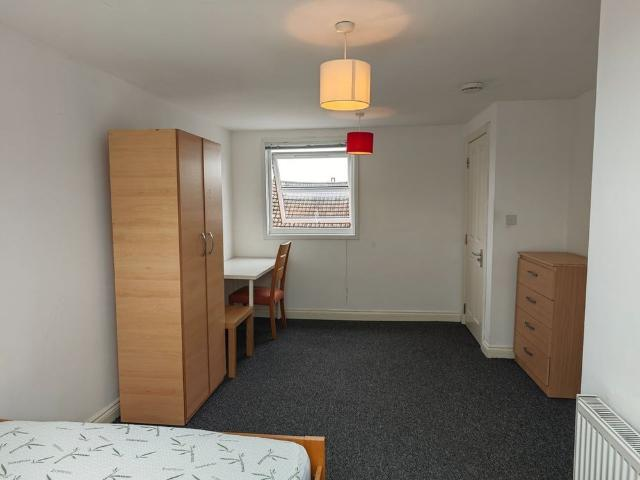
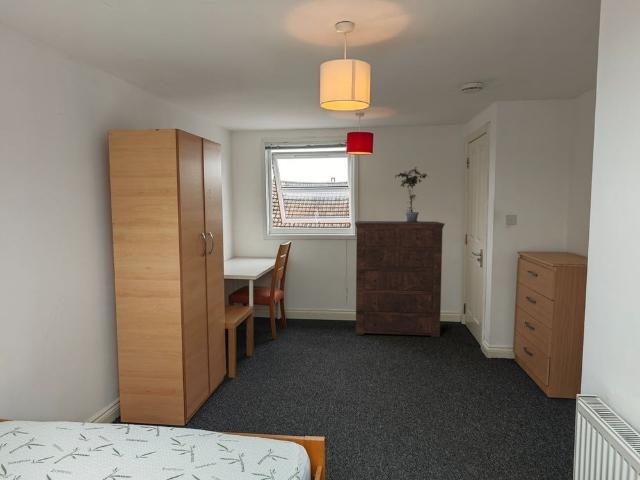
+ potted plant [394,166,428,222]
+ dresser [354,220,446,338]
